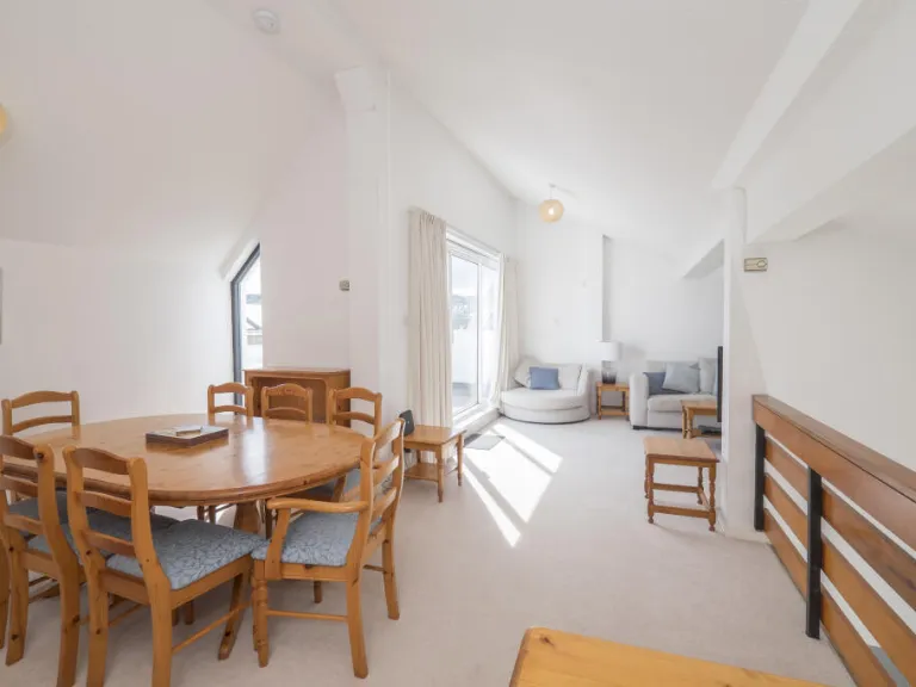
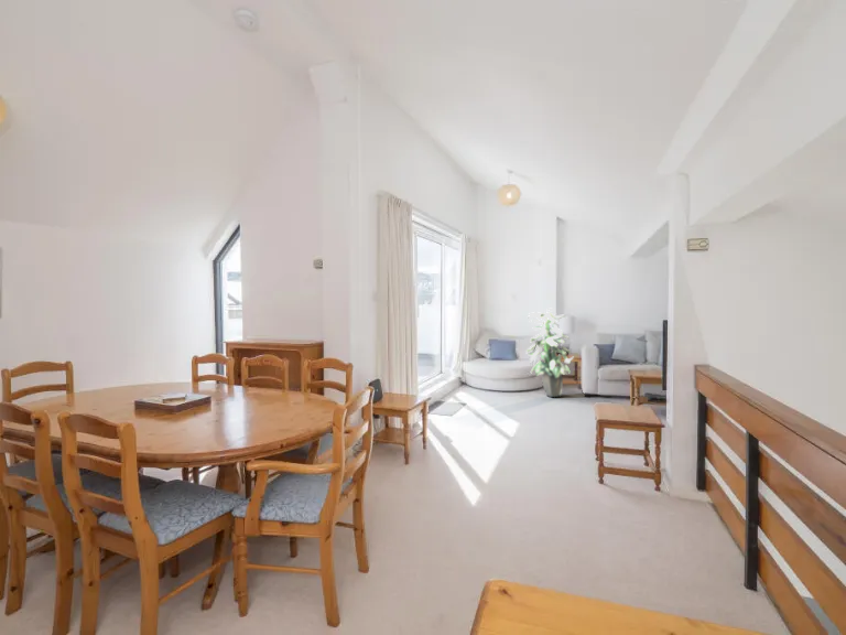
+ indoor plant [524,308,575,398]
